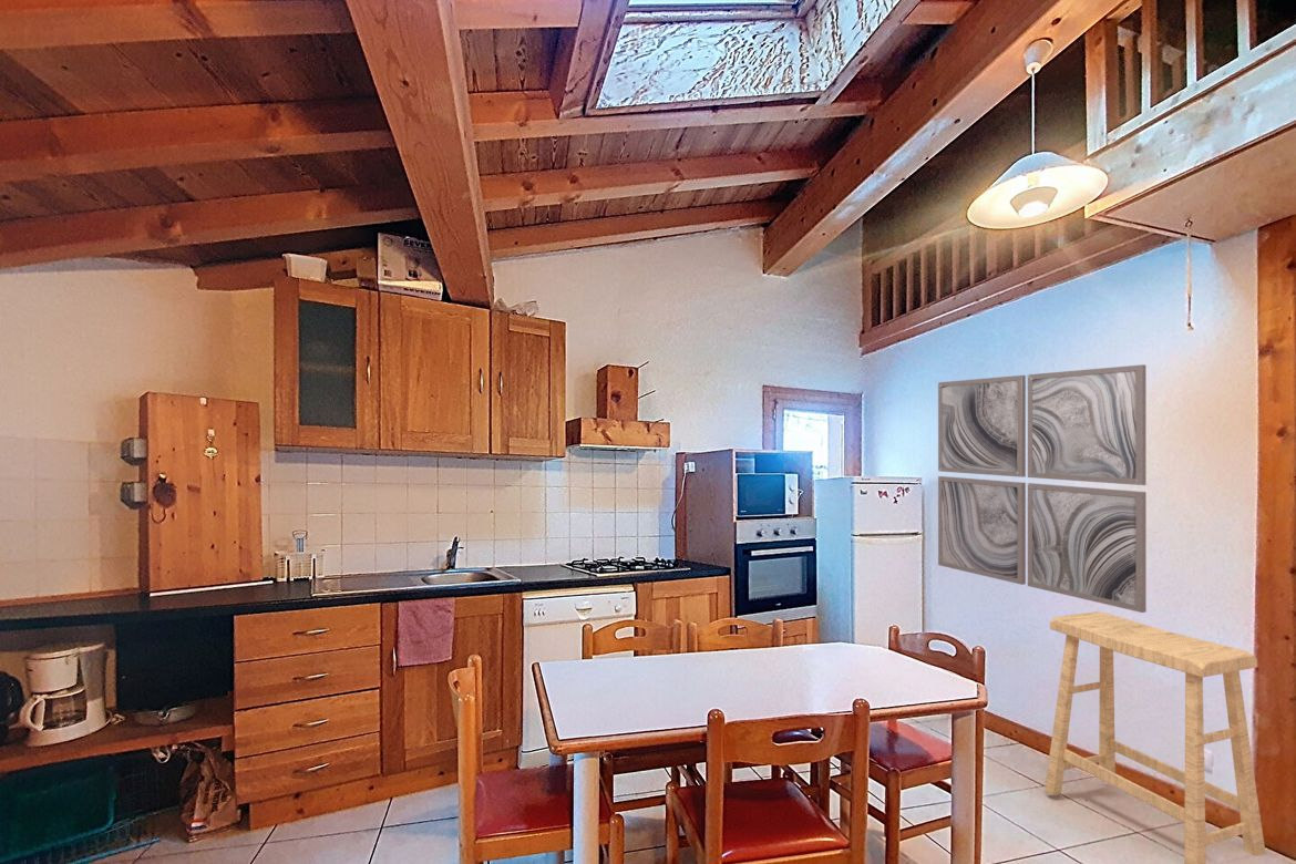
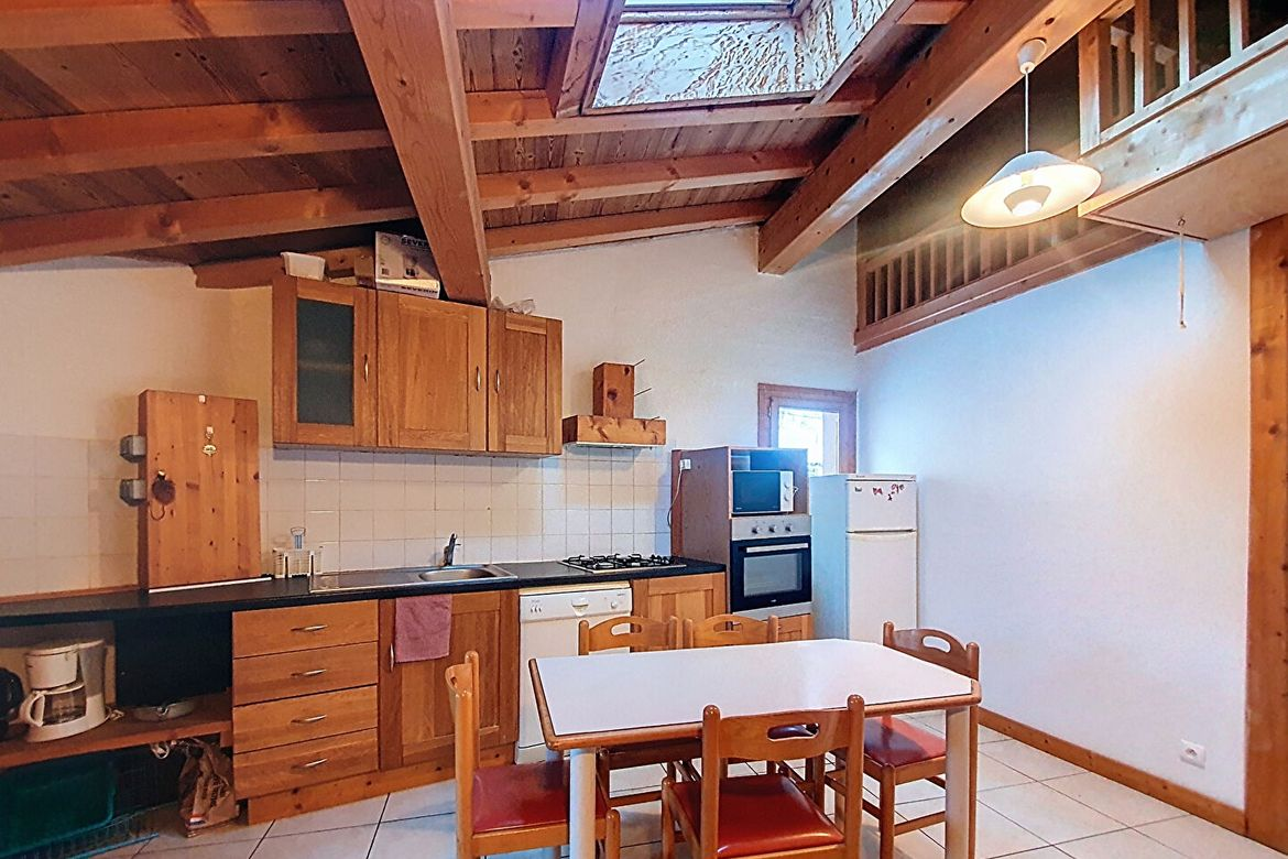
- wall art [937,363,1148,614]
- stool [1043,610,1266,864]
